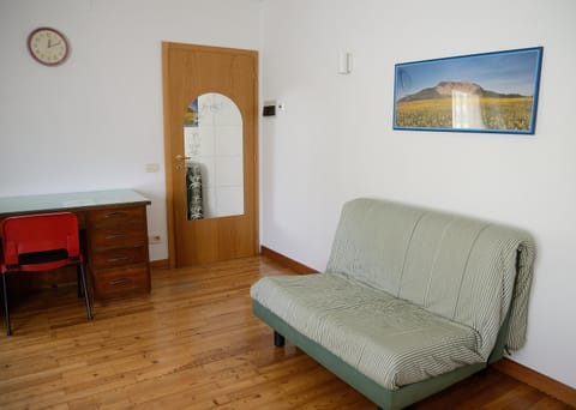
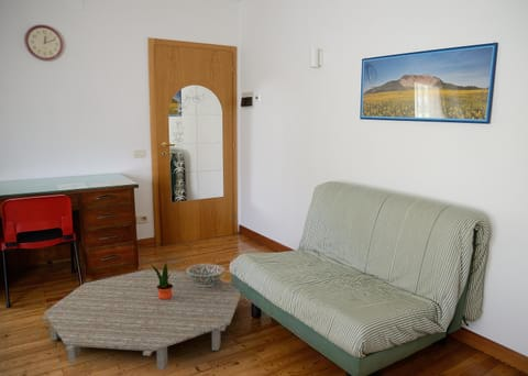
+ decorative bowl [185,263,227,287]
+ coffee table [41,268,242,372]
+ potted plant [150,262,173,300]
